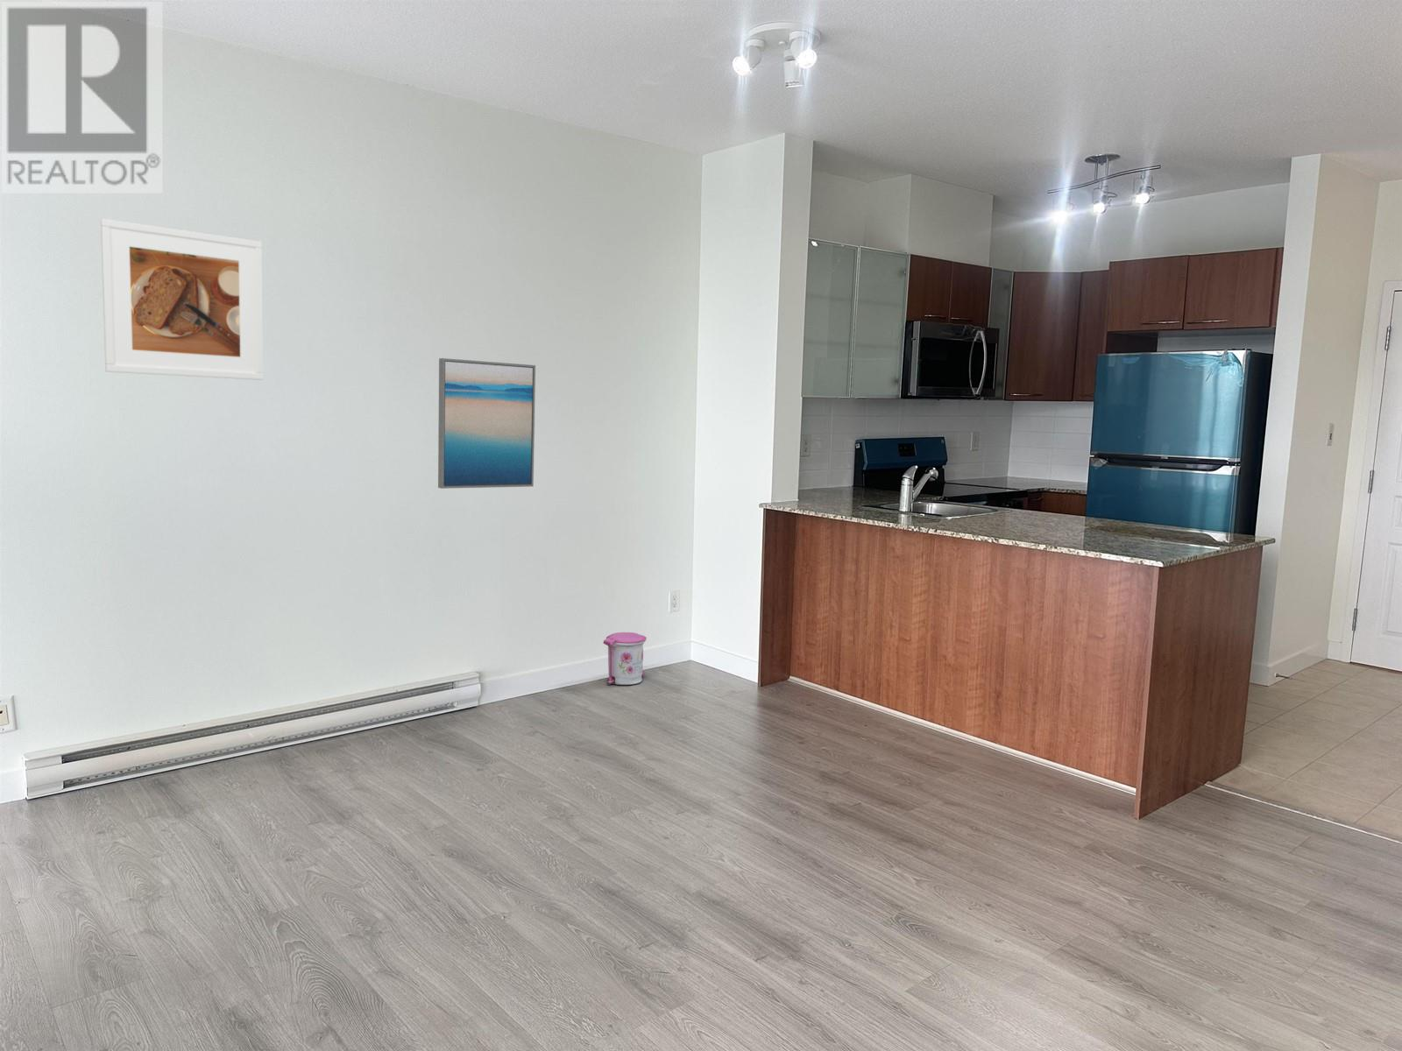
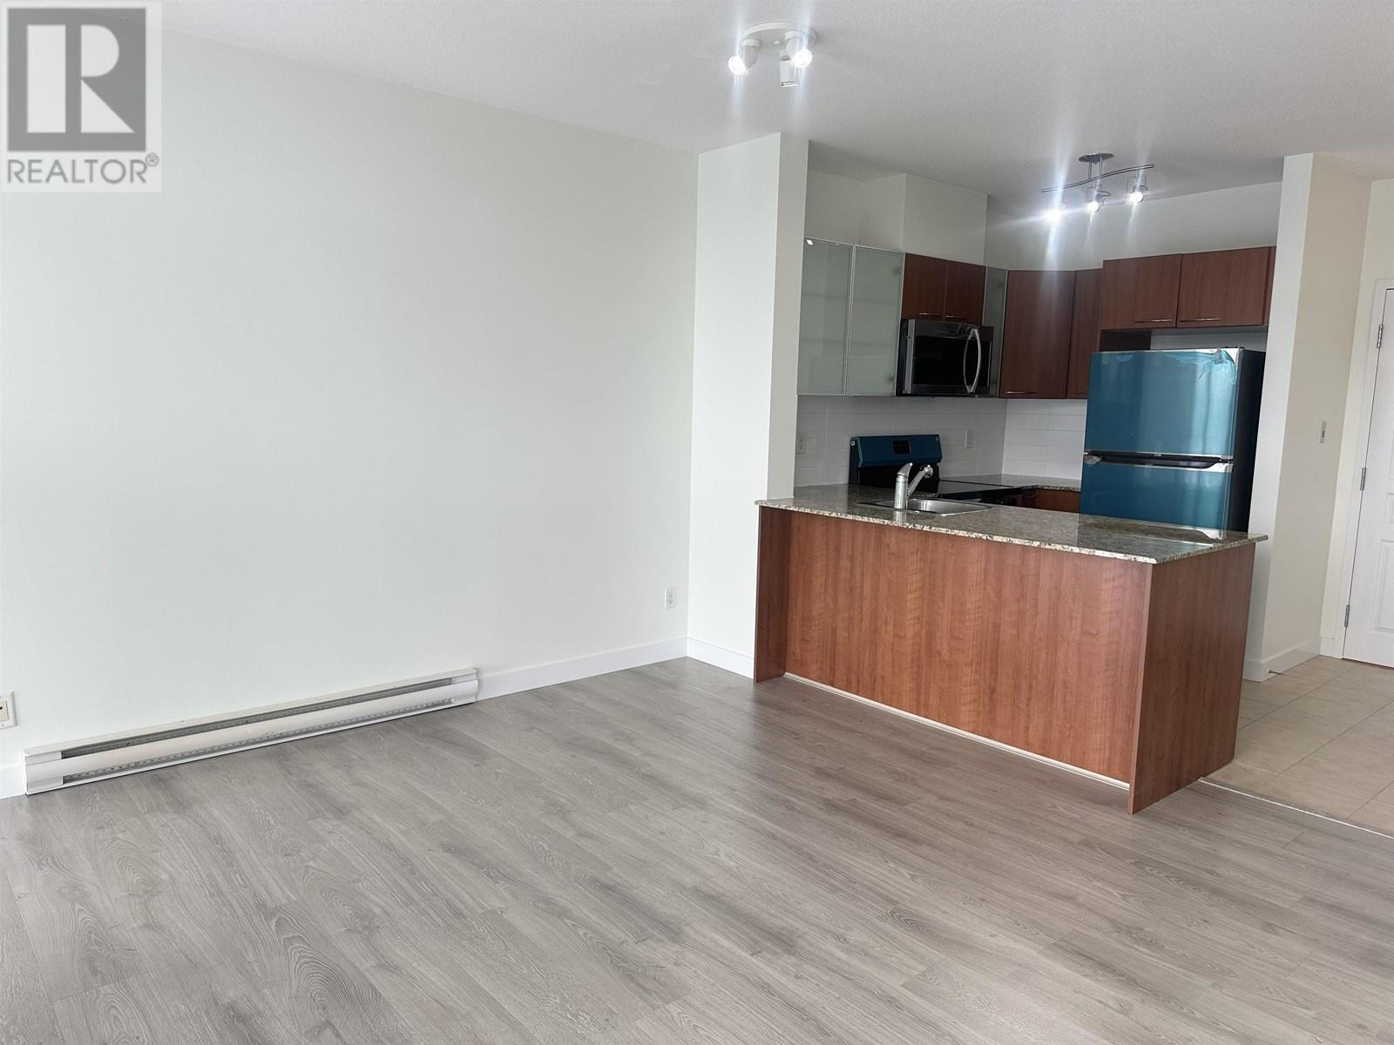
- wall art [437,358,537,489]
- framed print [99,219,265,381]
- trash can [603,631,648,686]
